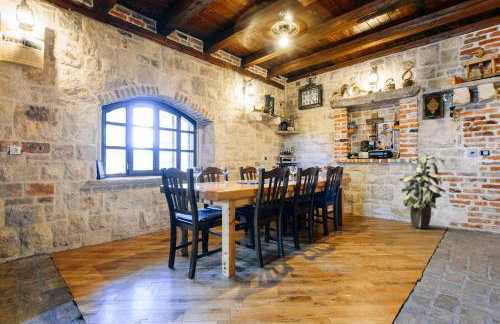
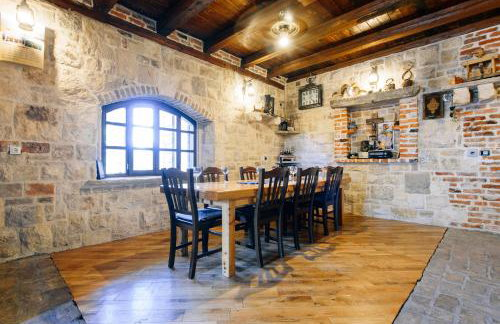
- indoor plant [397,149,446,230]
